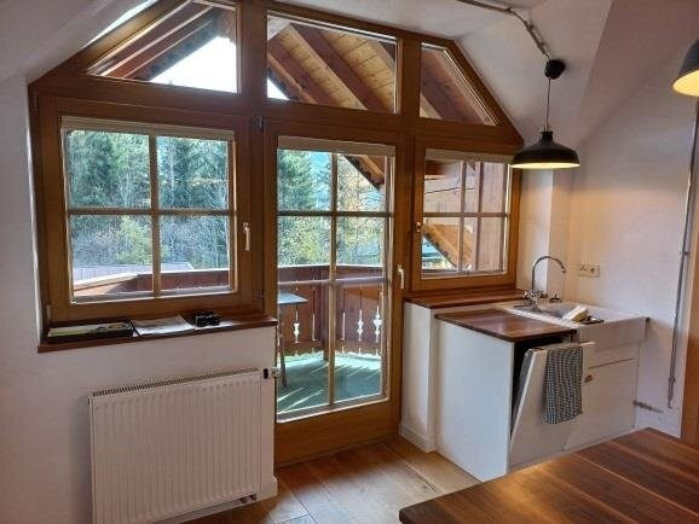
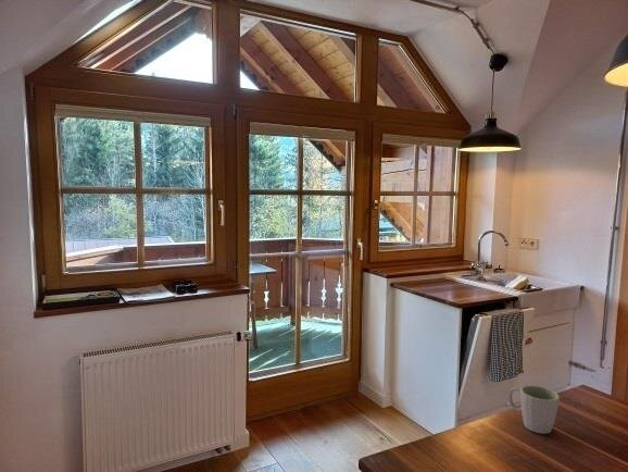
+ mug [507,384,561,435]
